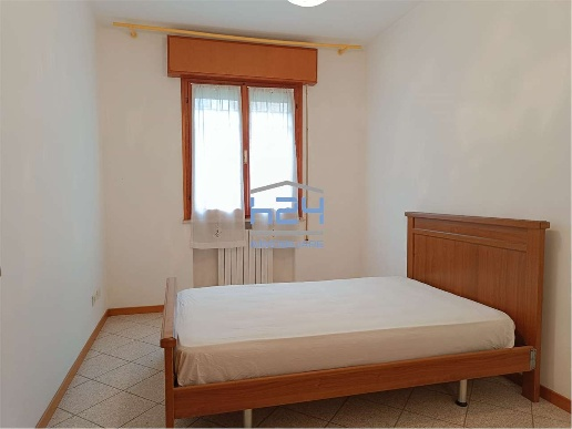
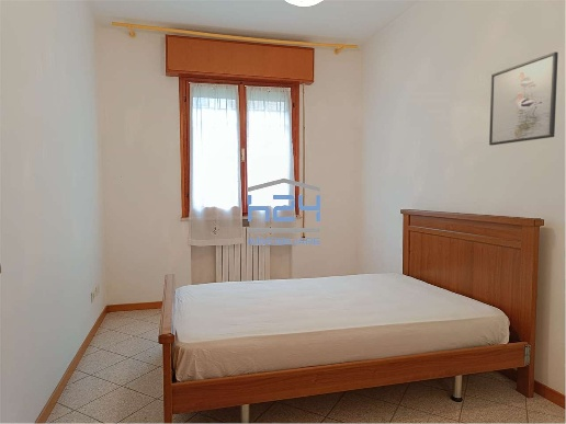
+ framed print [488,50,559,147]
